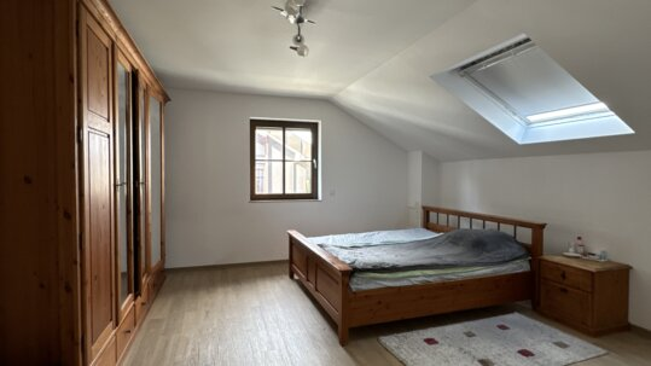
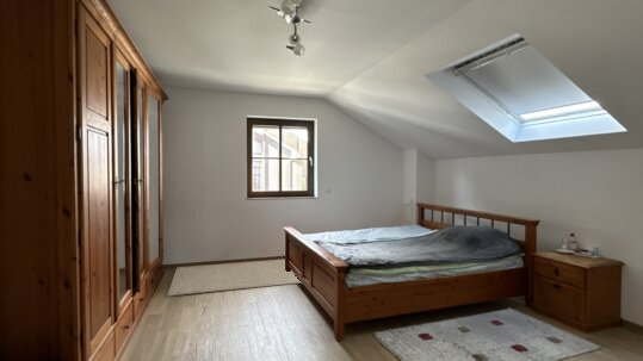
+ rug [166,257,302,298]
